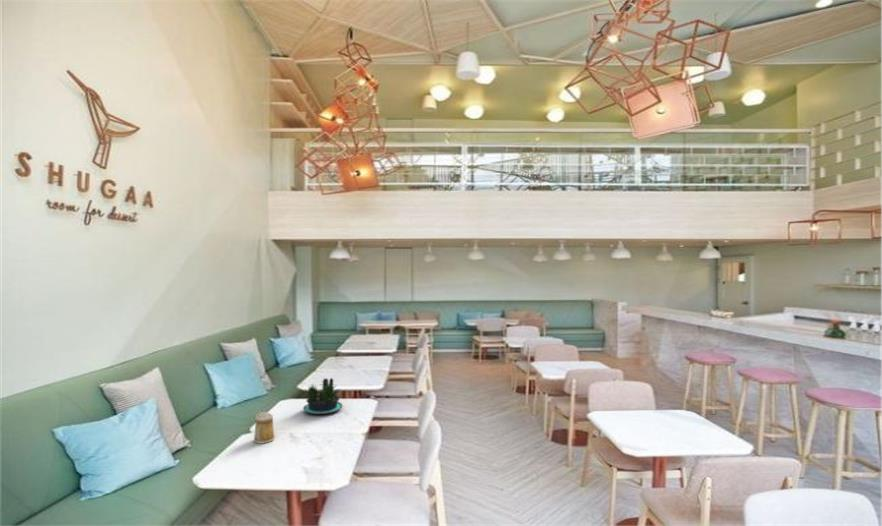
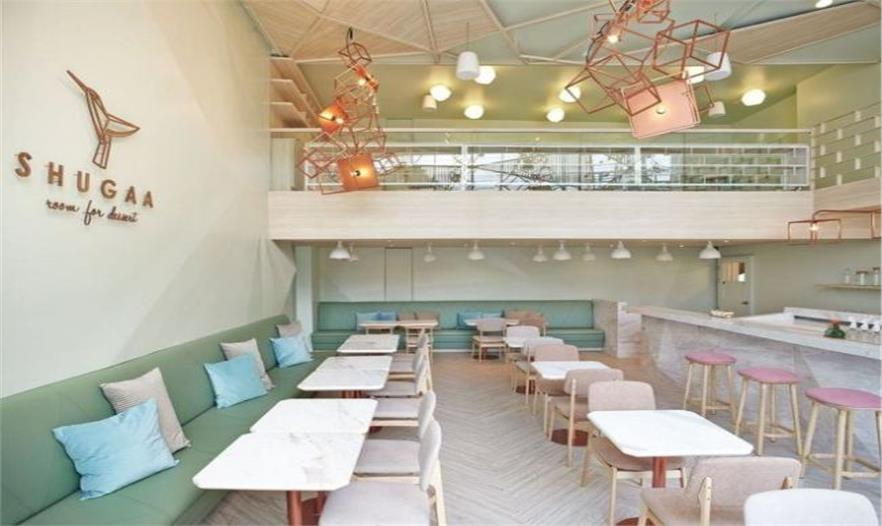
- potted plant [302,377,345,415]
- mug [252,411,276,445]
